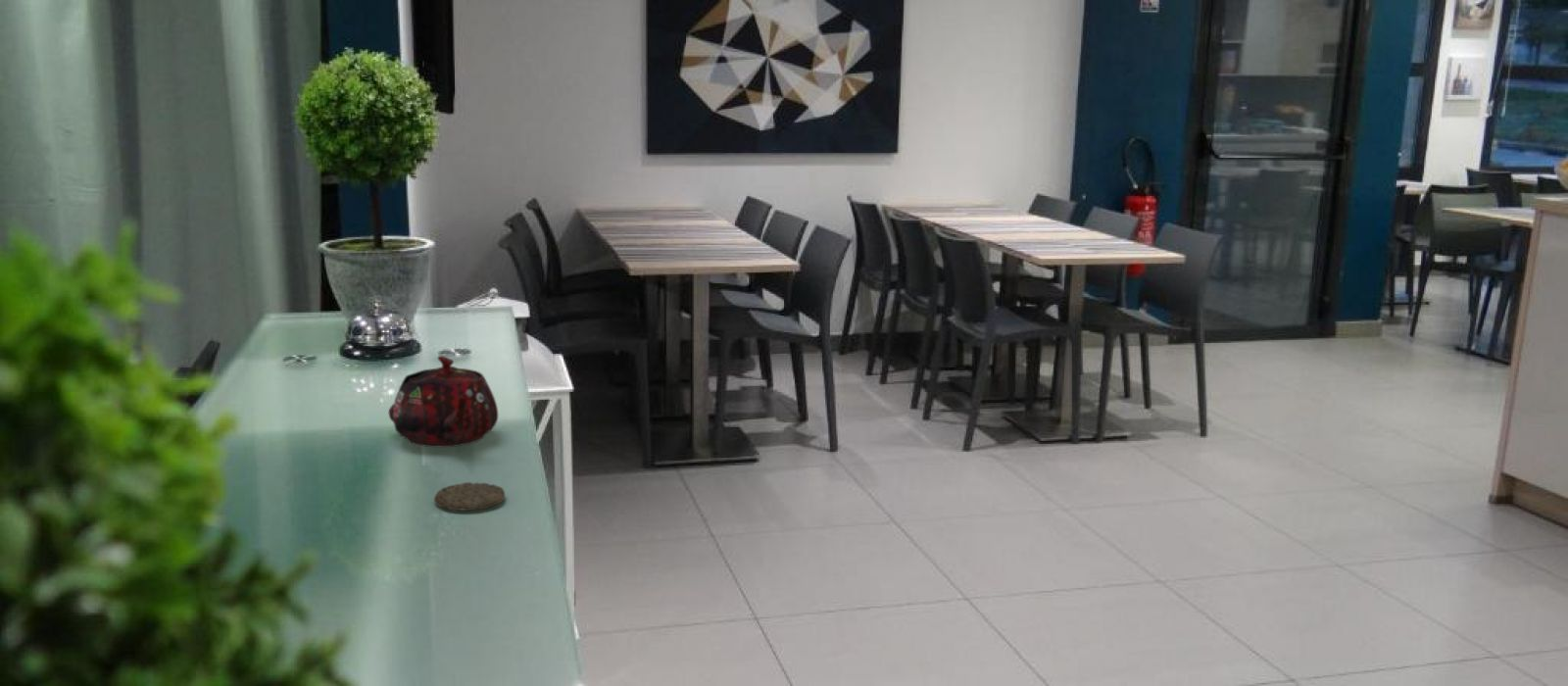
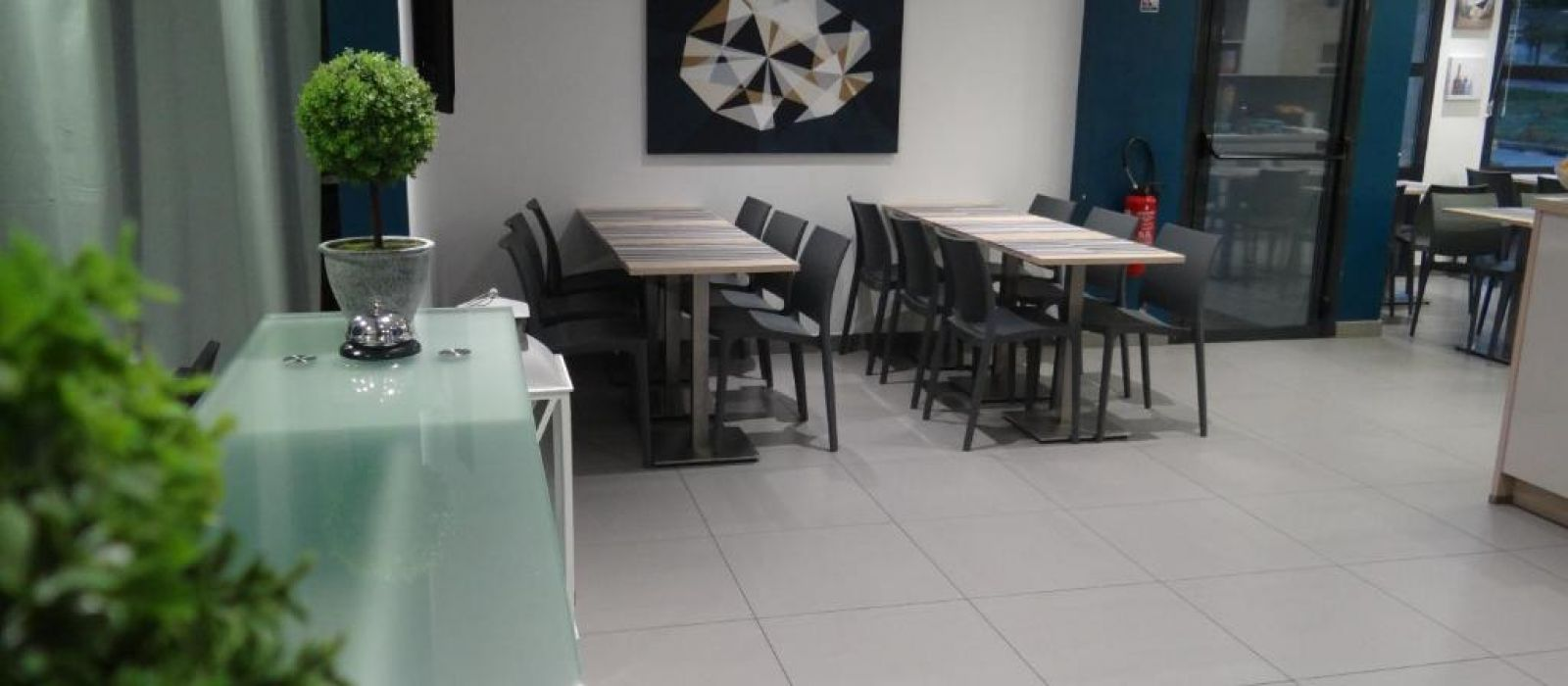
- cookie [433,481,506,512]
- teapot [388,355,499,448]
